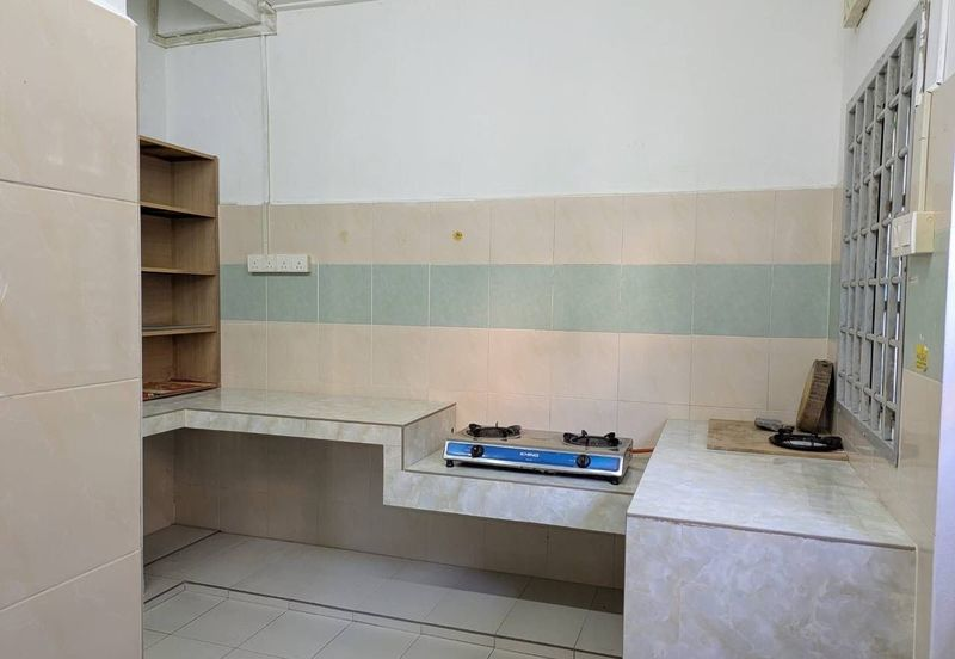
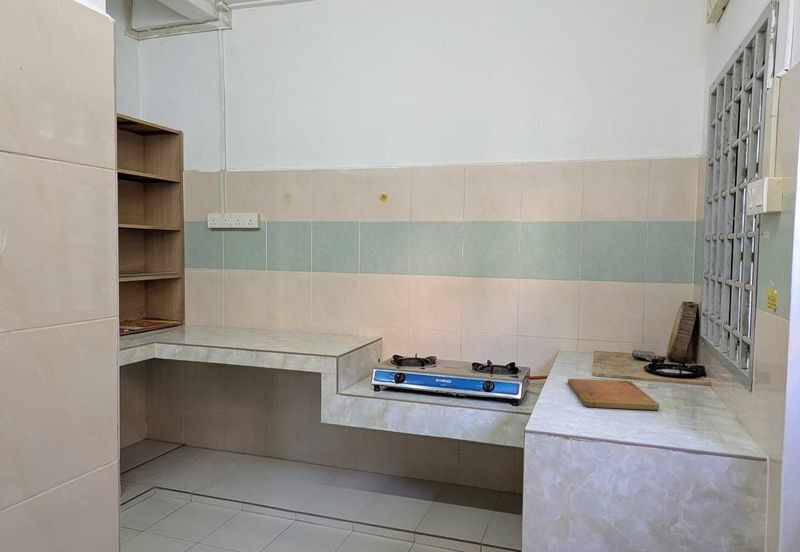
+ cutting board [567,378,660,411]
